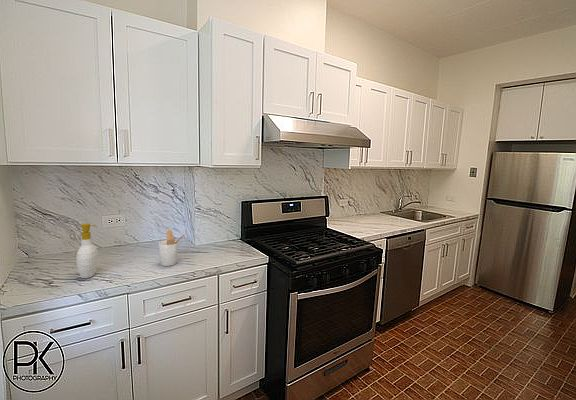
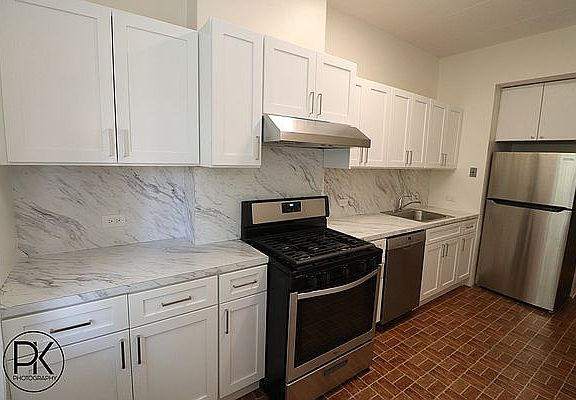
- utensil holder [158,229,188,267]
- soap bottle [76,223,99,279]
